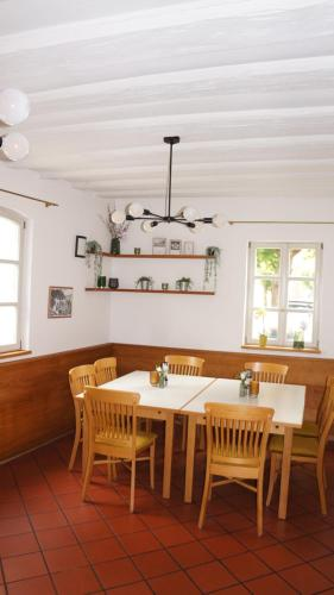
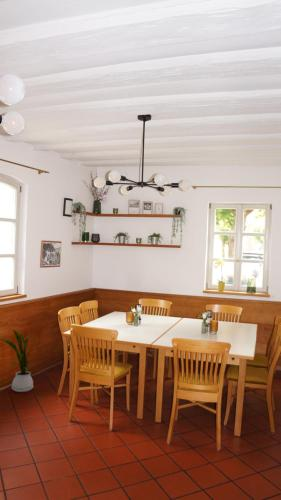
+ house plant [1,329,40,393]
